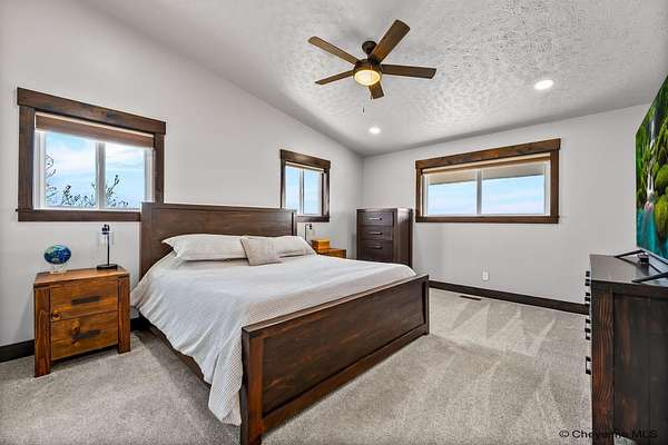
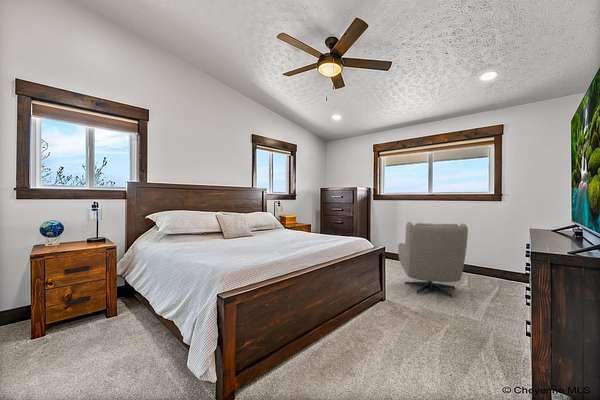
+ armchair [397,221,469,298]
